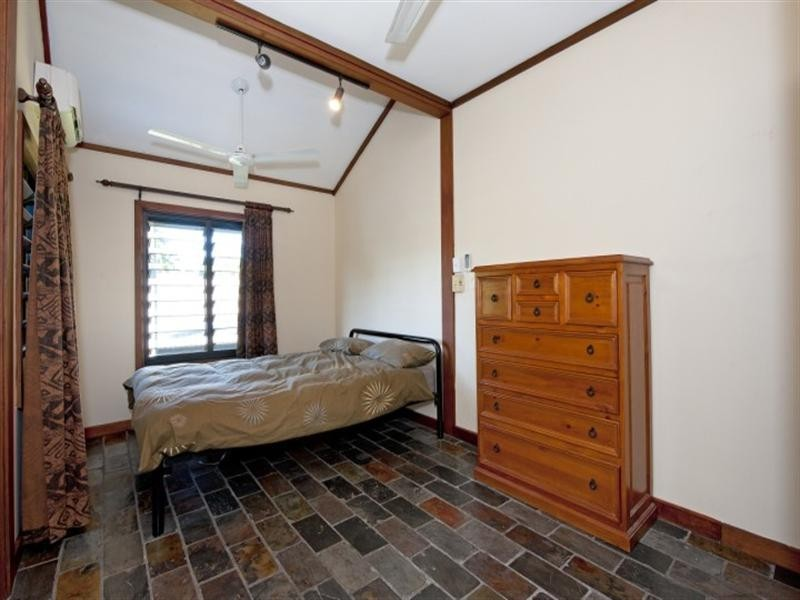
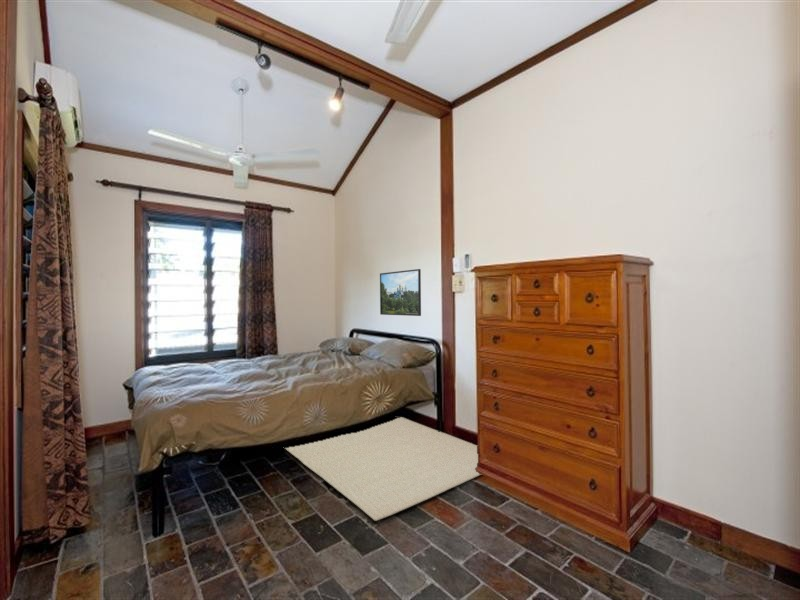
+ rug [284,416,482,522]
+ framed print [379,268,422,317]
